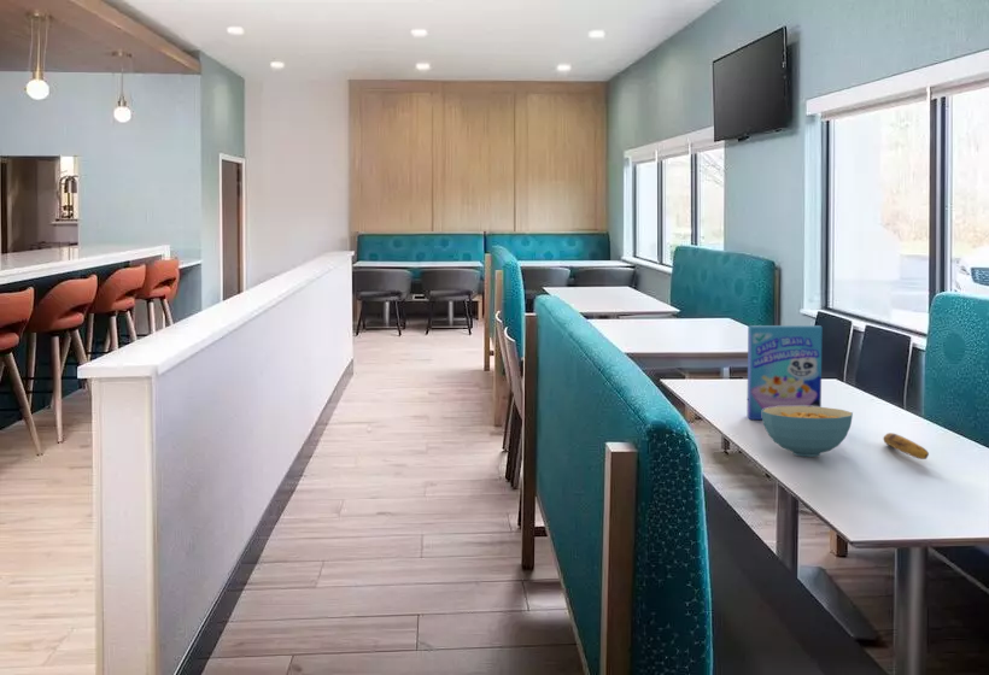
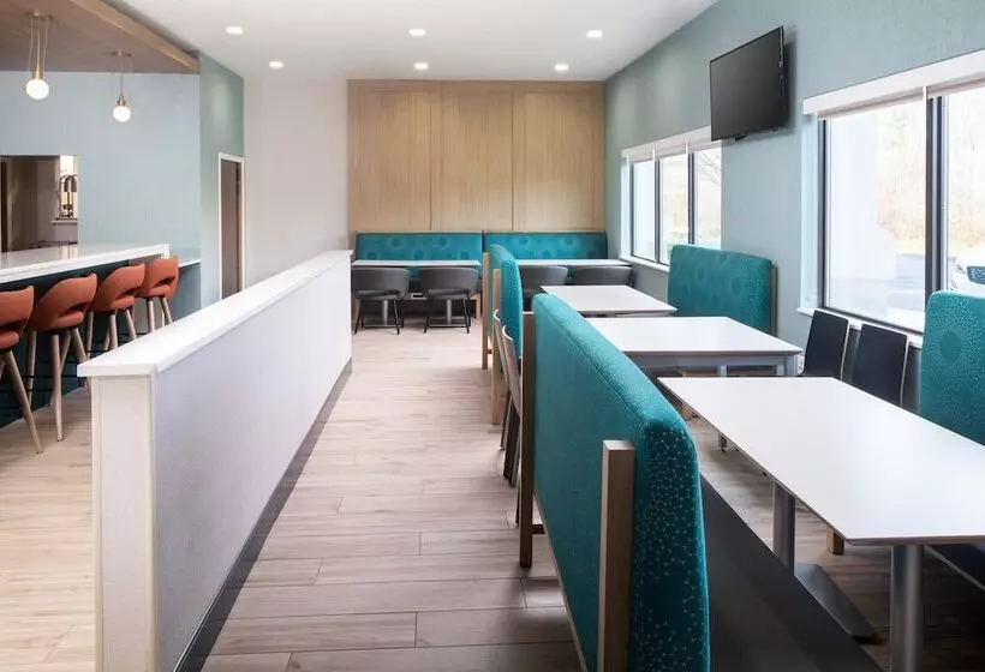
- cereal bowl [761,406,854,458]
- cereal box [747,324,824,421]
- banana [882,432,930,460]
